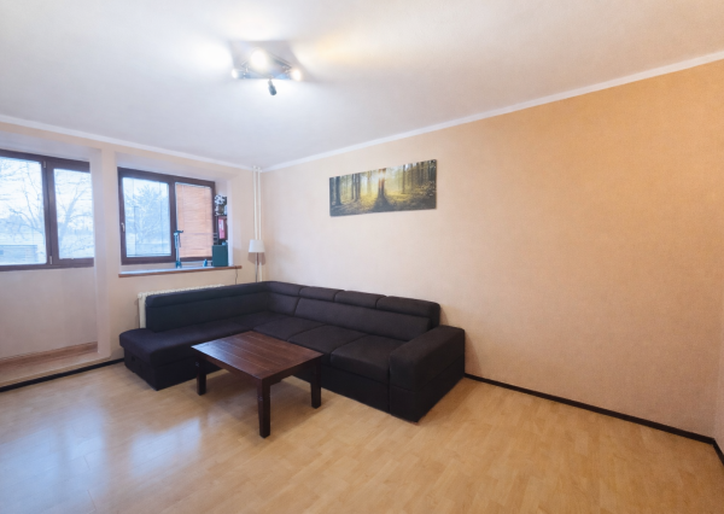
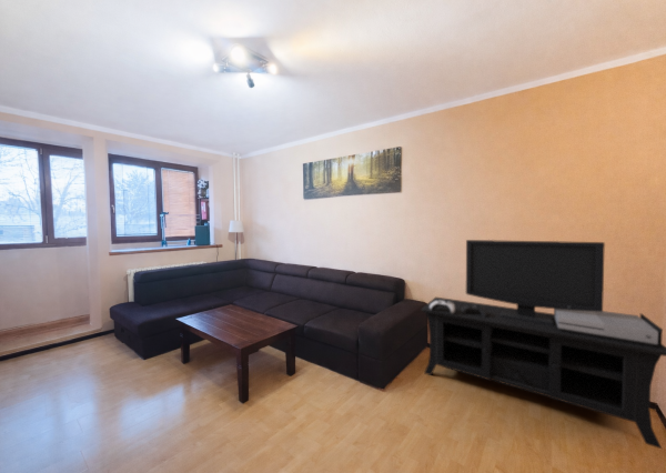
+ media console [420,239,666,450]
